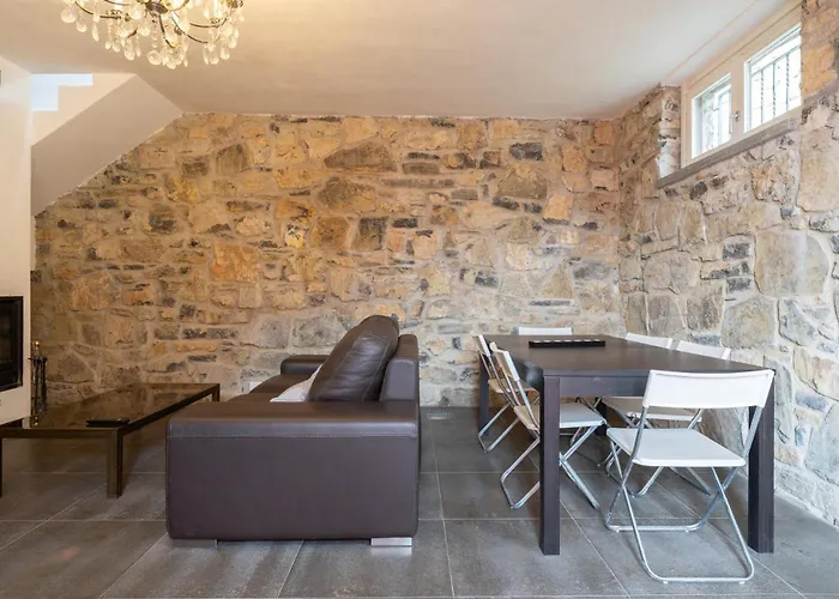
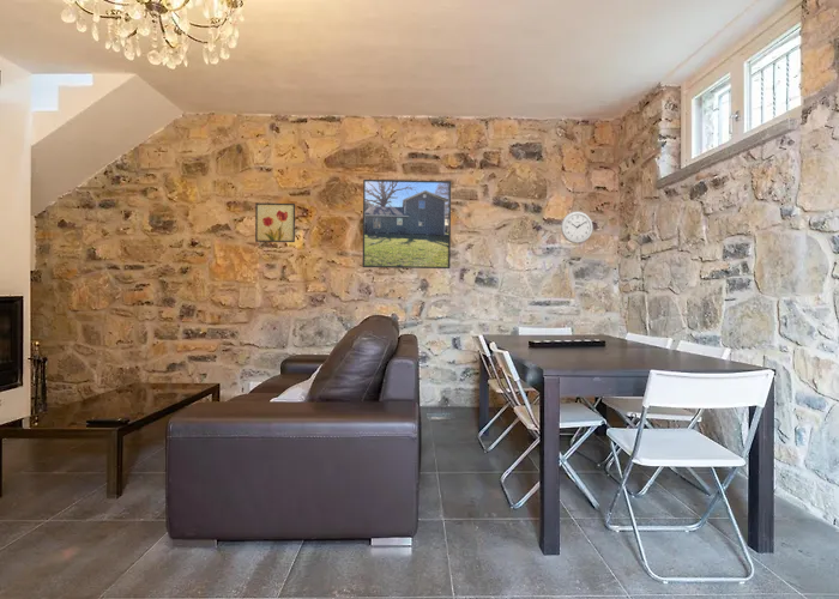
+ wall clock [560,211,594,244]
+ wall art [254,201,296,243]
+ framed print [361,179,452,270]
